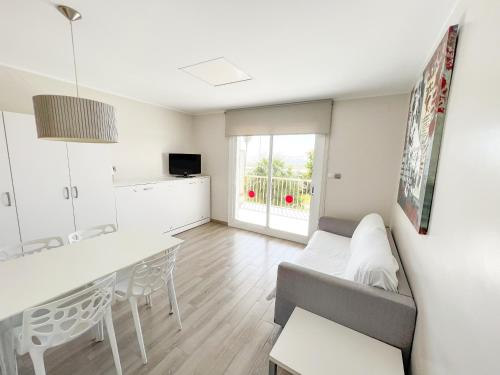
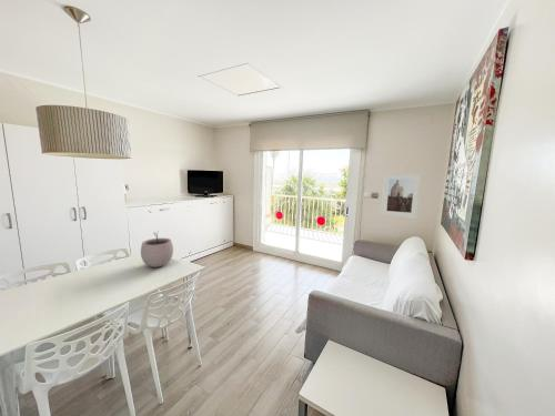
+ plant pot [140,230,174,268]
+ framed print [380,173,423,220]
